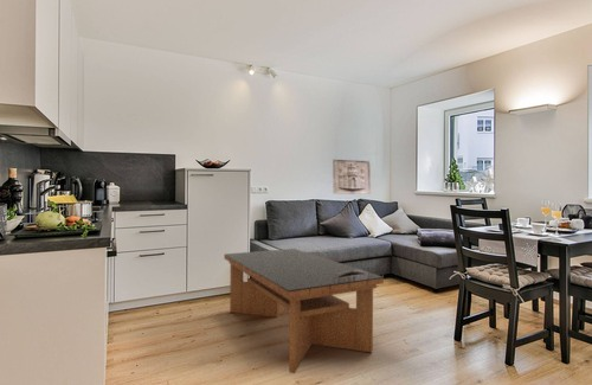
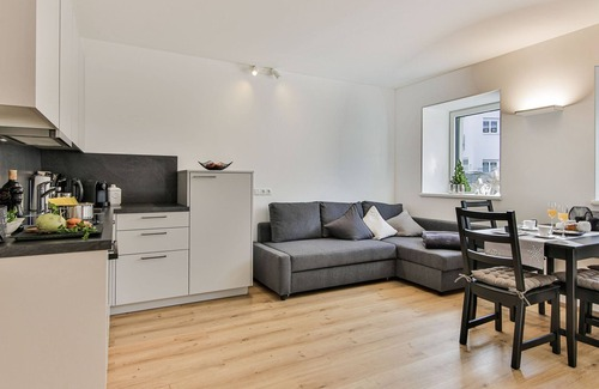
- stone relief [332,158,372,195]
- coffee table [224,248,385,374]
